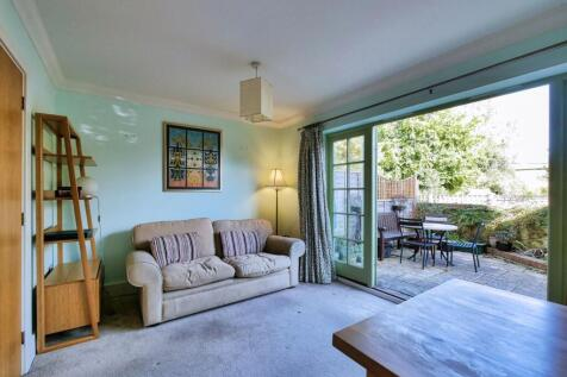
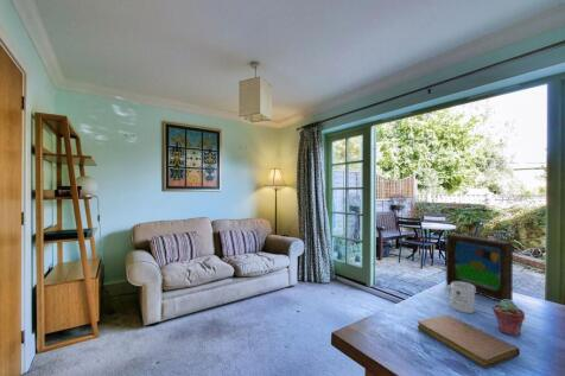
+ mug [444,282,476,314]
+ notebook [417,313,521,369]
+ potted succulent [491,300,526,337]
+ picture frame [445,232,514,302]
